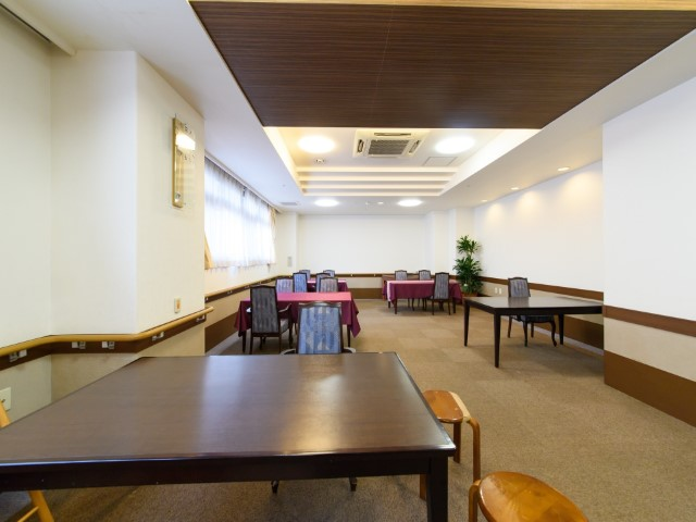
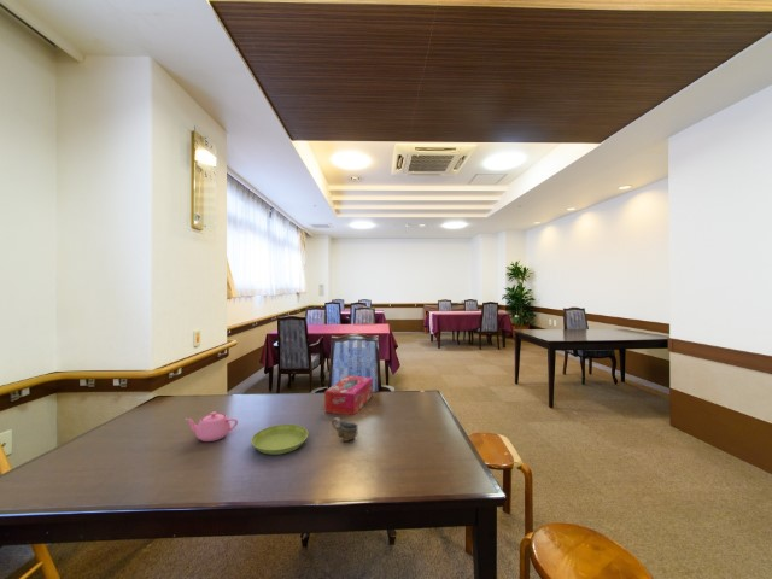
+ tissue box [323,374,374,416]
+ cup [331,416,359,443]
+ saucer [250,423,309,456]
+ teapot [183,411,239,443]
